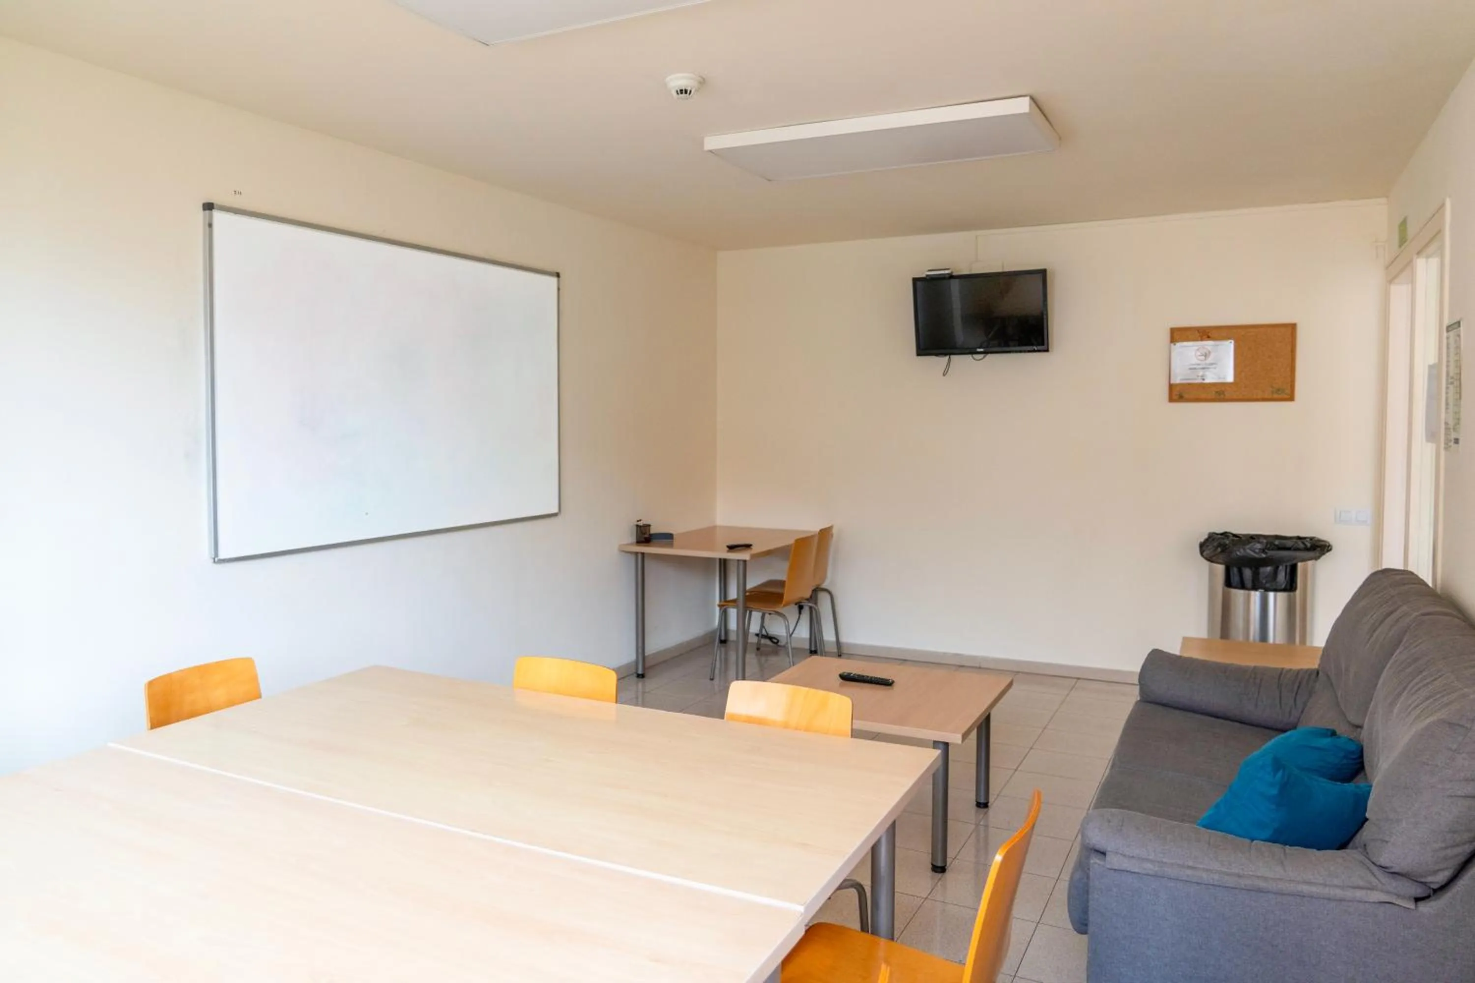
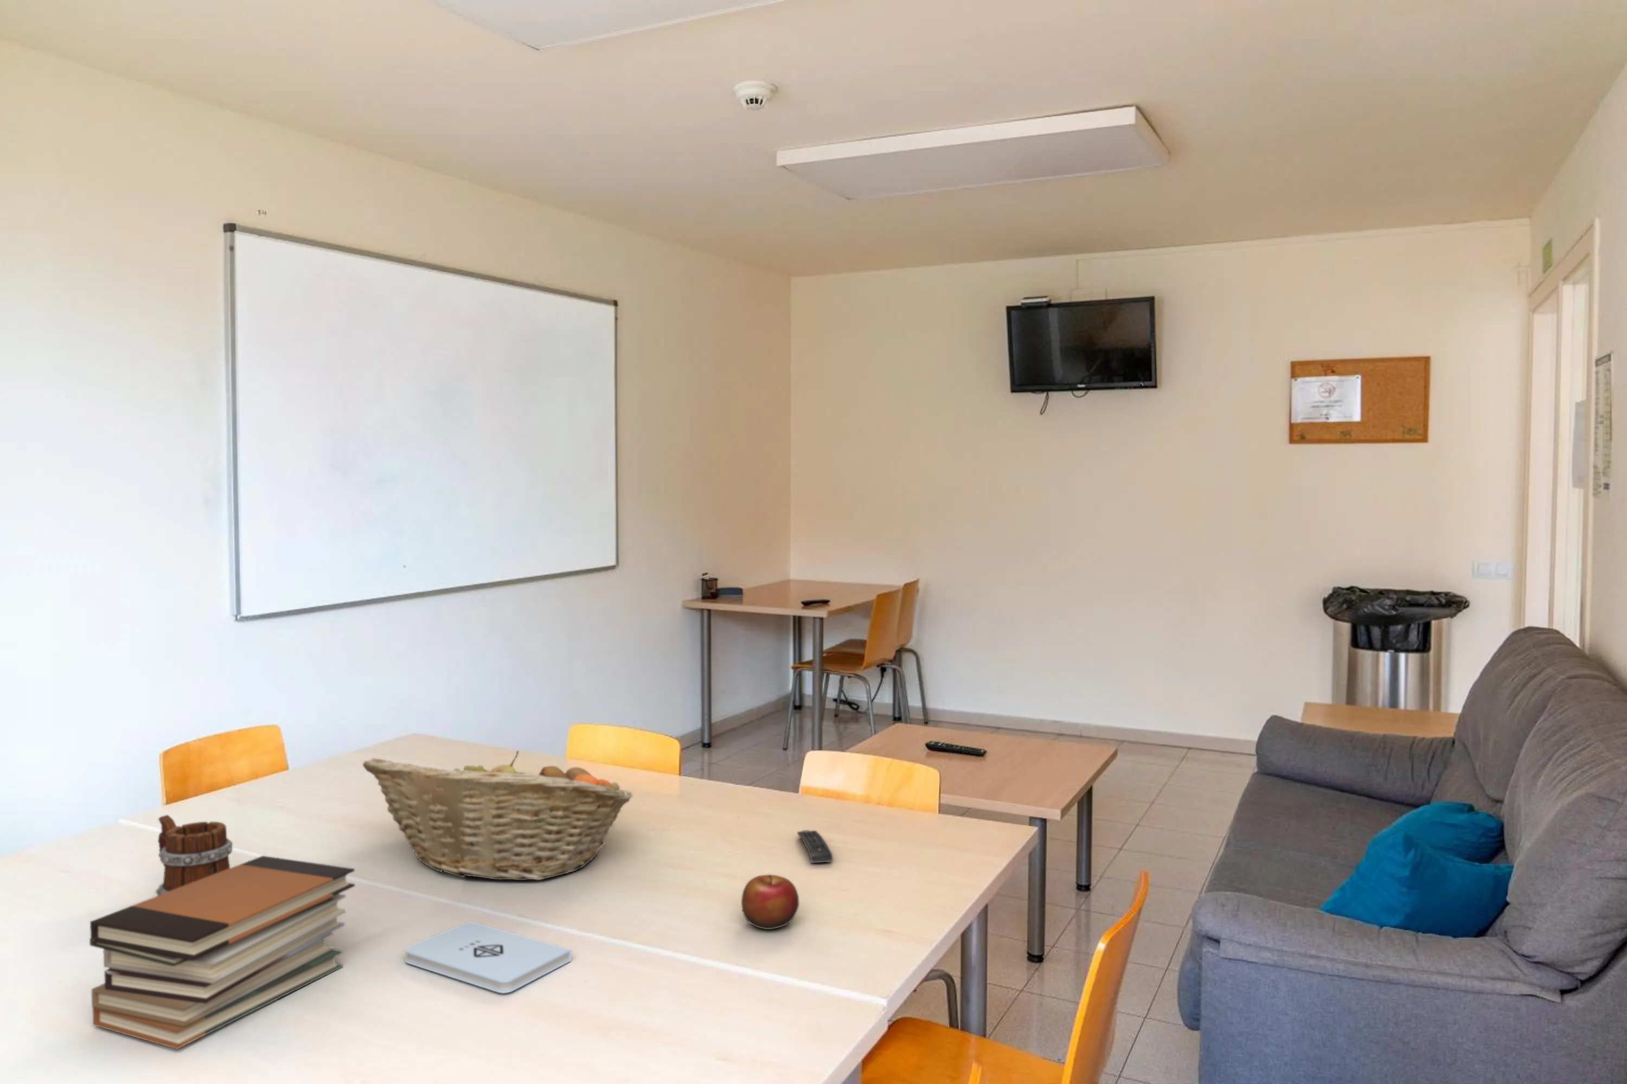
+ notepad [404,921,573,993]
+ mug [155,814,234,896]
+ fruit basket [362,750,633,881]
+ remote control [797,829,834,864]
+ book stack [88,855,356,1050]
+ apple [741,873,799,930]
